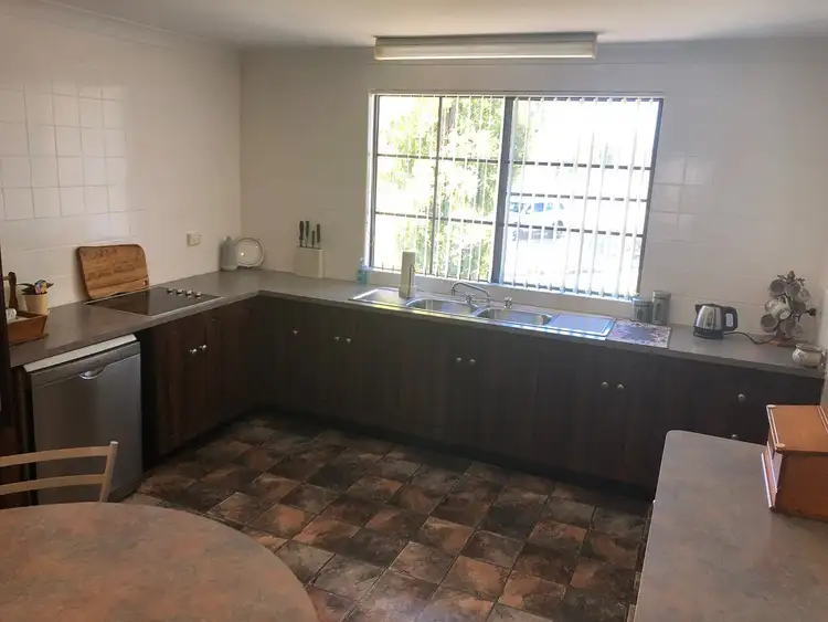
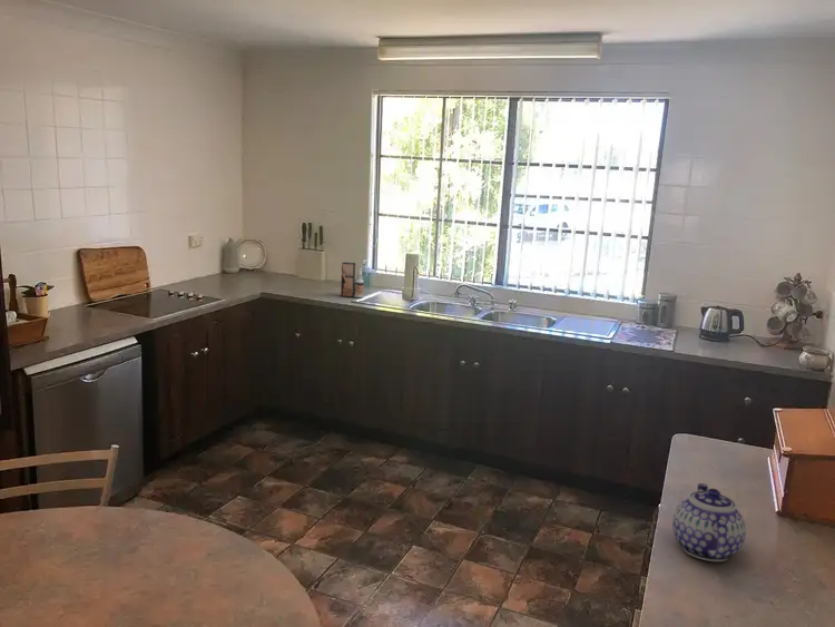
+ teapot [671,482,747,562]
+ spray bottle [340,262,365,298]
